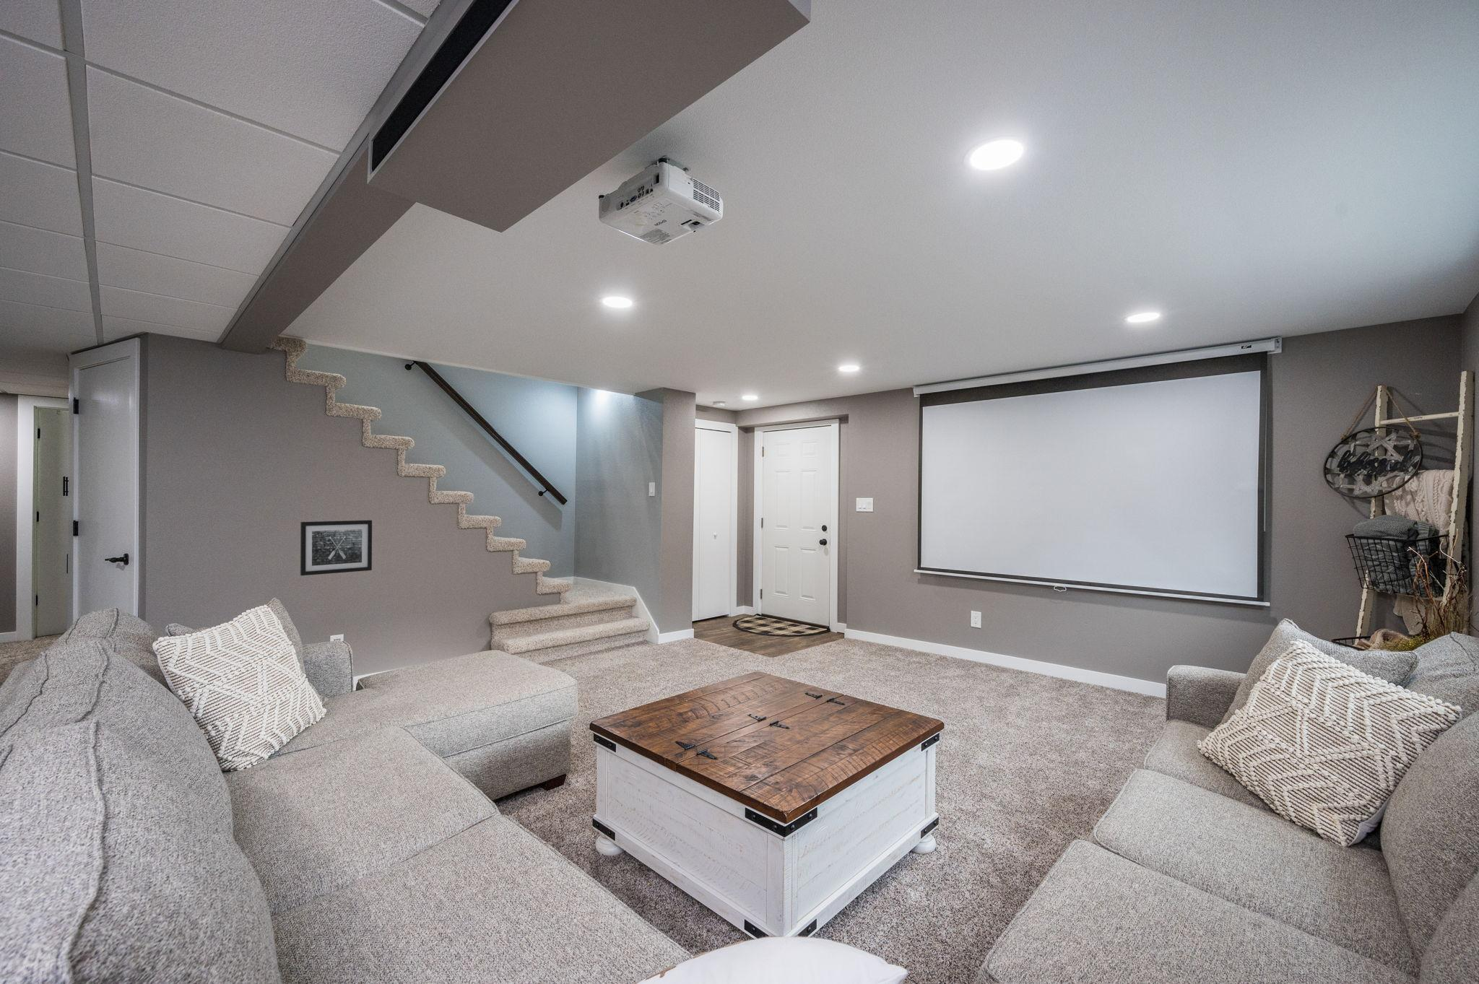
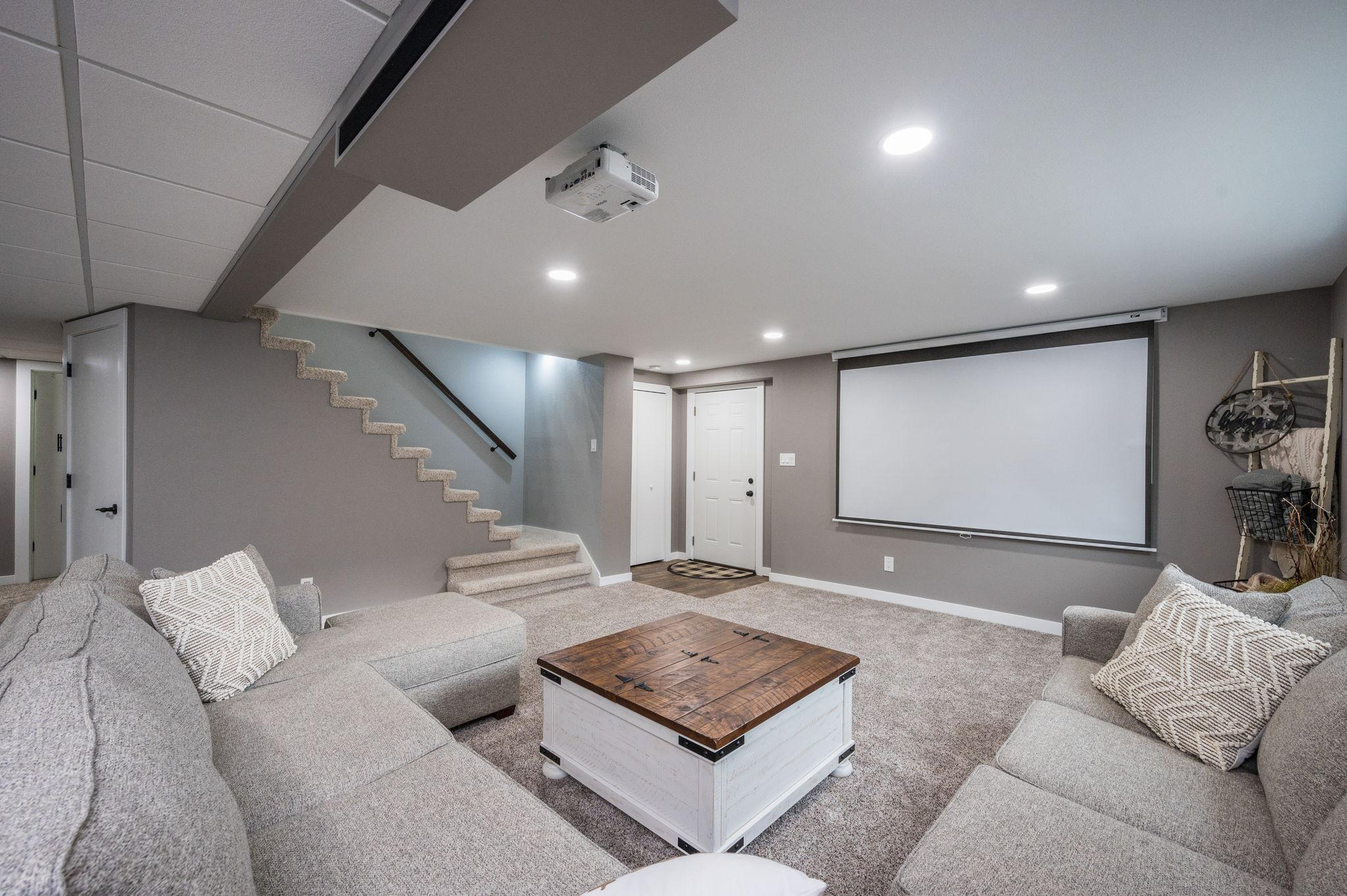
- wall art [300,519,372,577]
